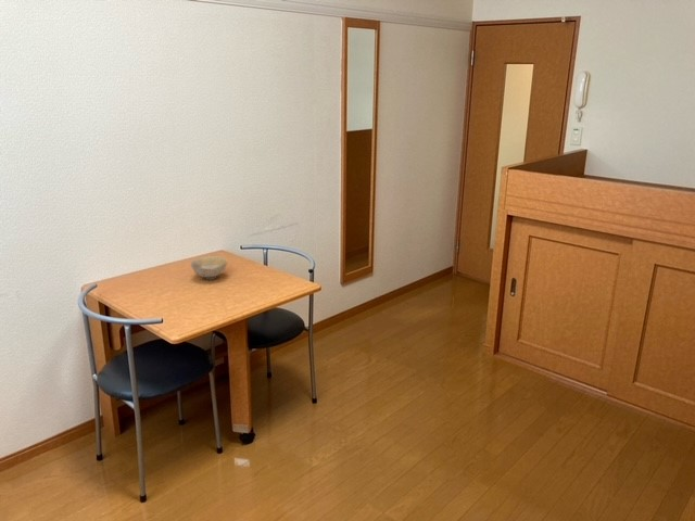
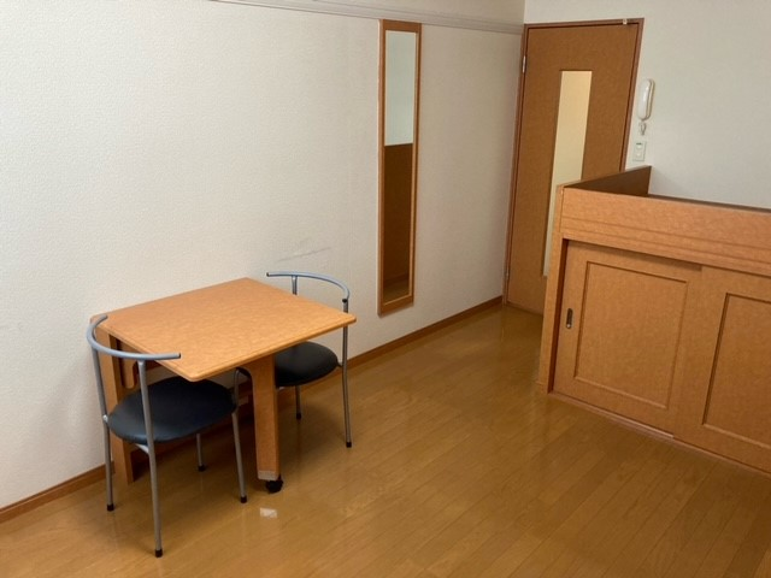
- bowl [189,255,229,281]
